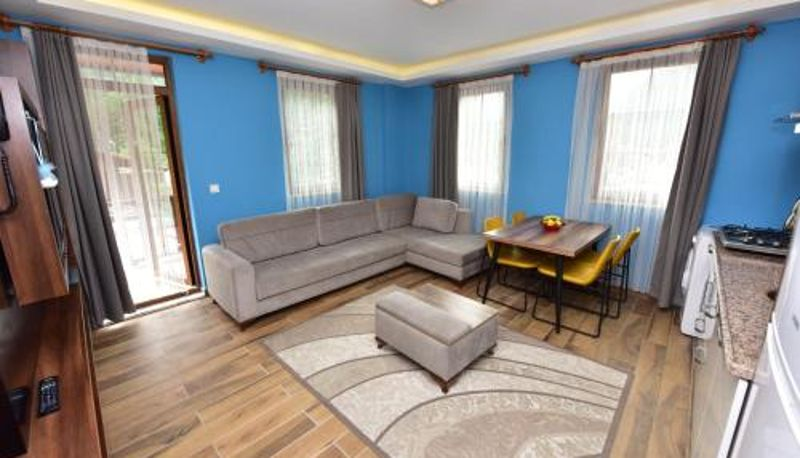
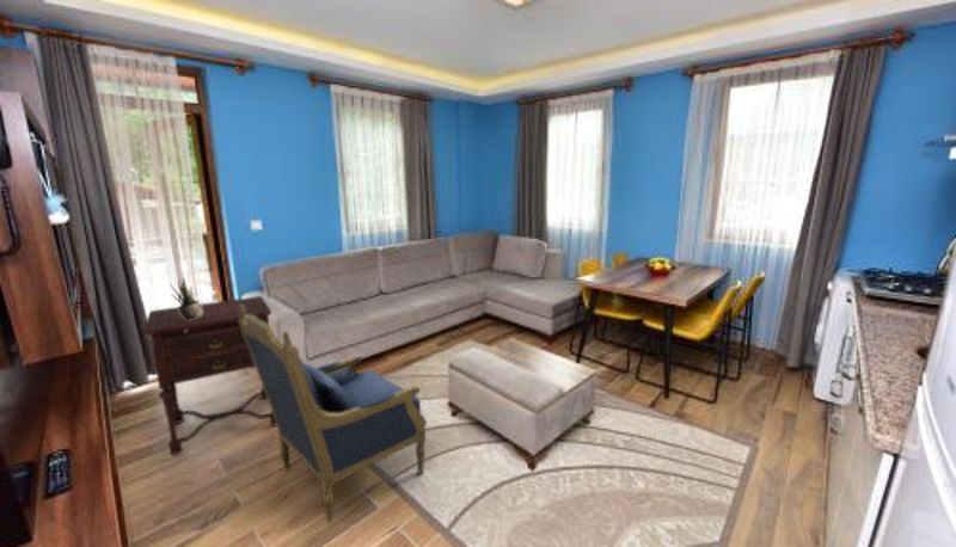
+ armchair [238,305,428,523]
+ side table [142,295,277,457]
+ potted plant [167,275,202,320]
